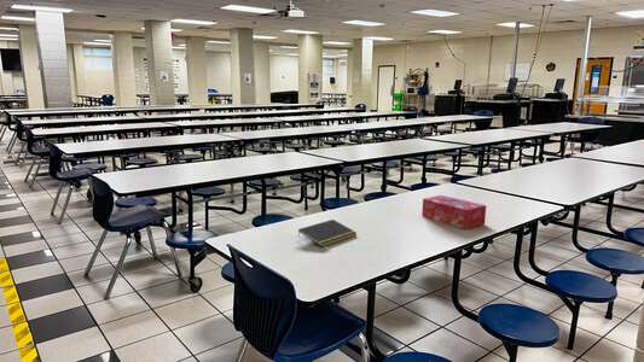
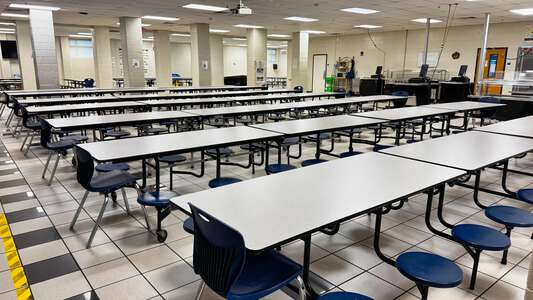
- tissue box [420,194,487,230]
- notepad [297,218,358,247]
